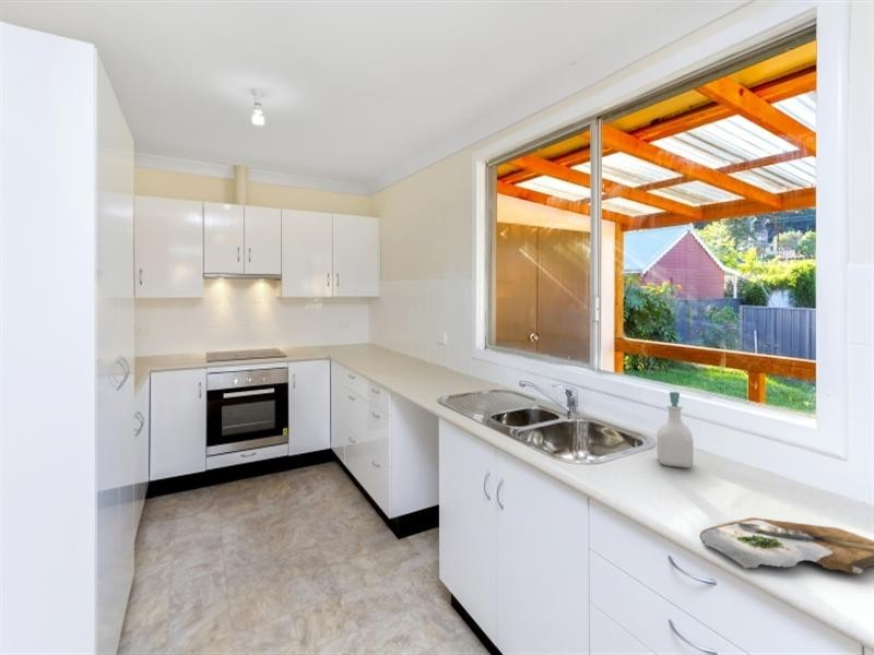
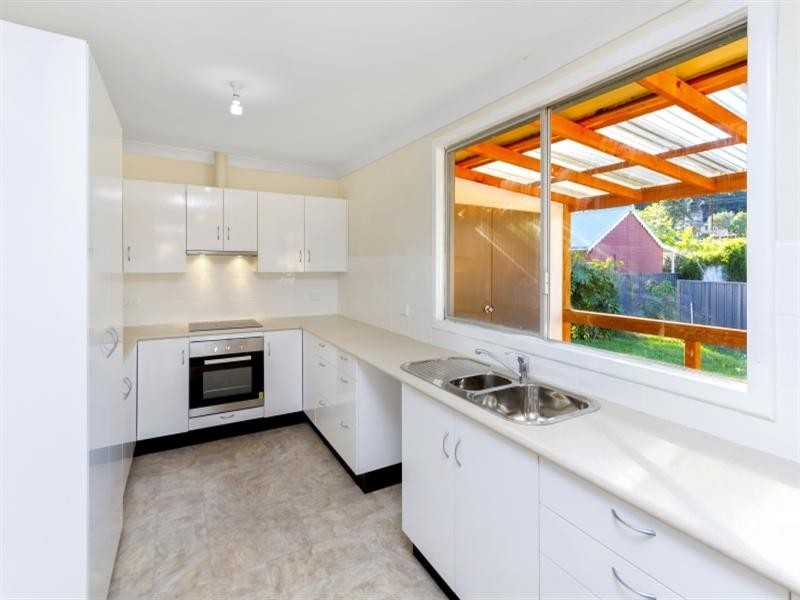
- cutting board [698,516,874,574]
- soap bottle [657,391,695,468]
